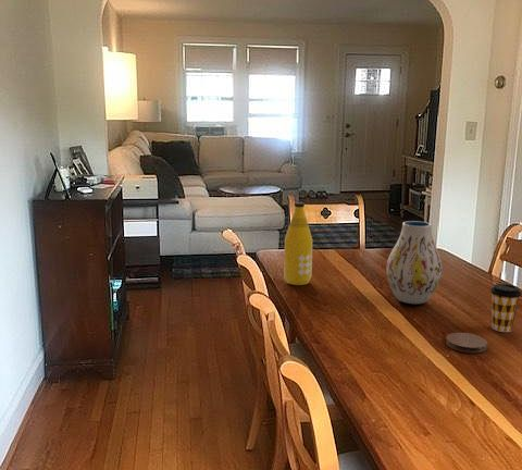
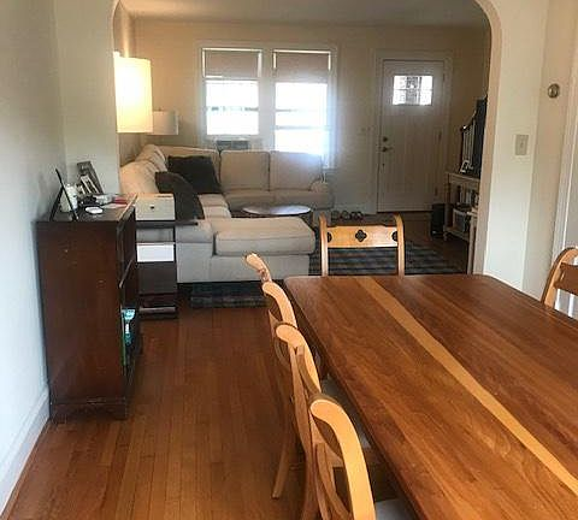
- bottle [283,201,313,286]
- coffee cup [489,283,522,333]
- coaster [445,332,488,354]
- vase [385,220,443,305]
